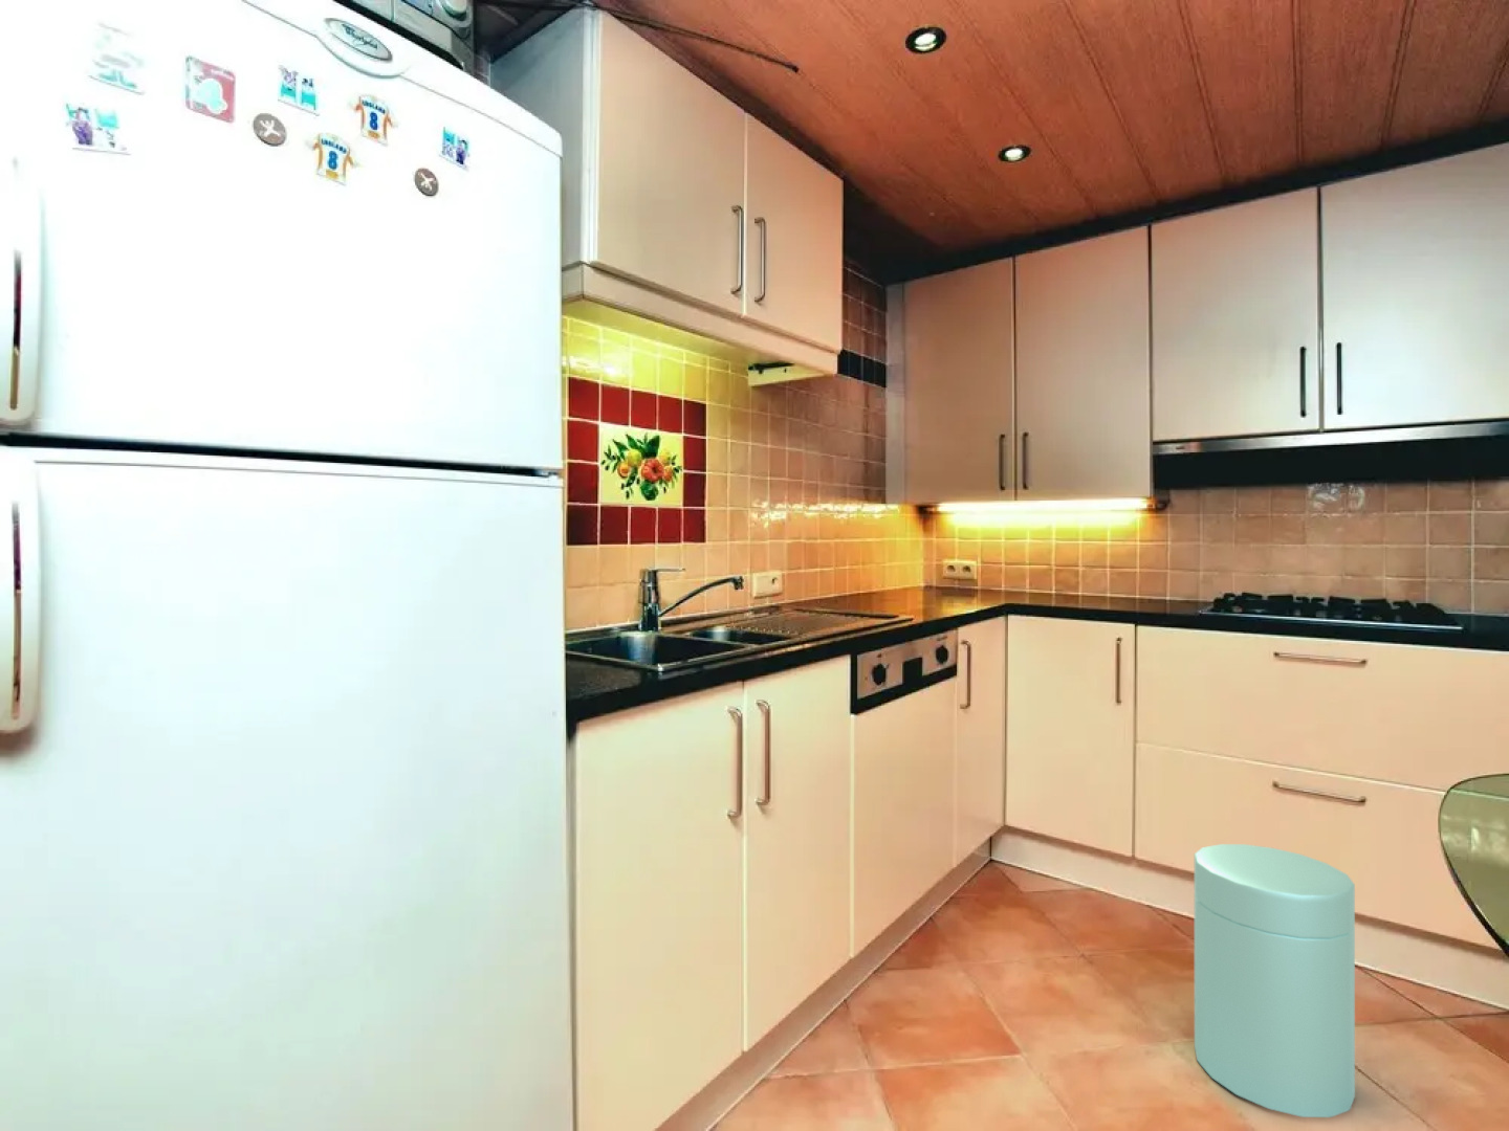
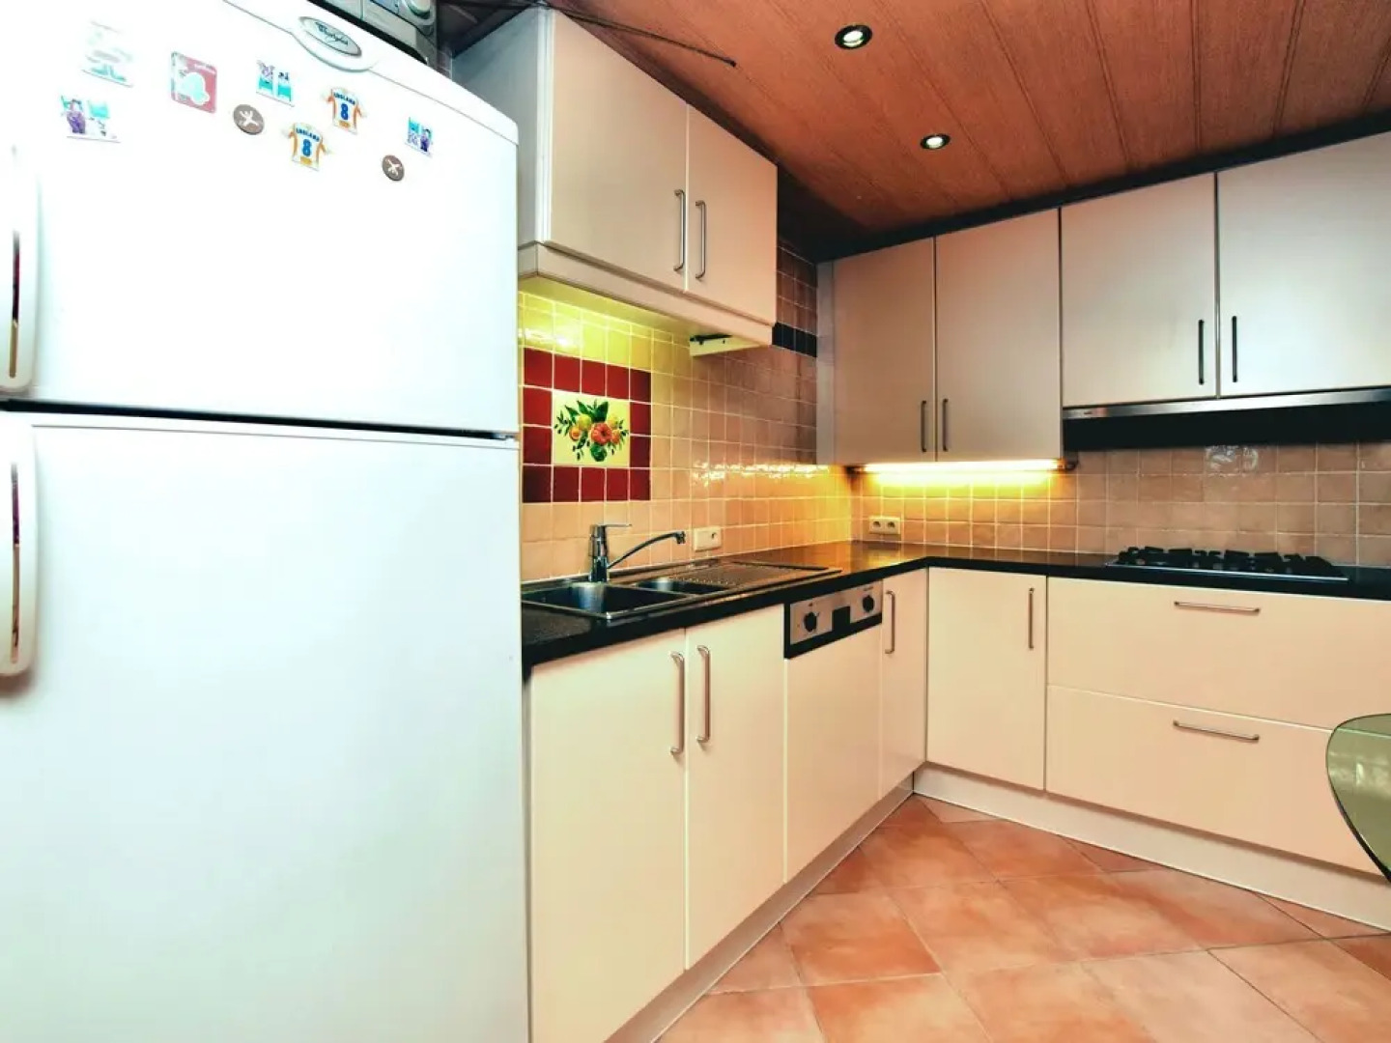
- trash can [1194,843,1356,1118]
